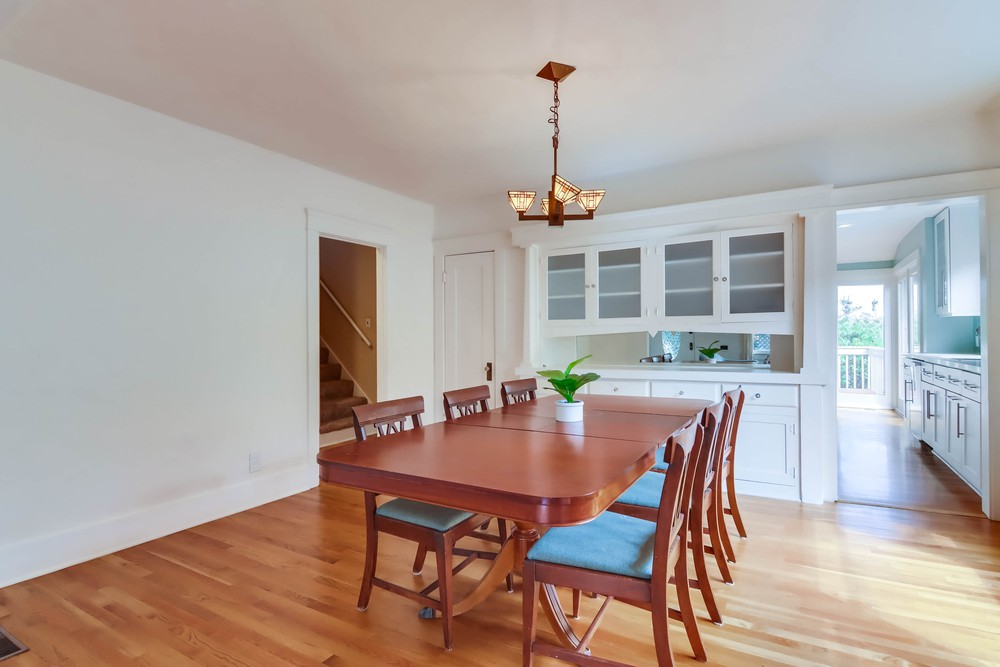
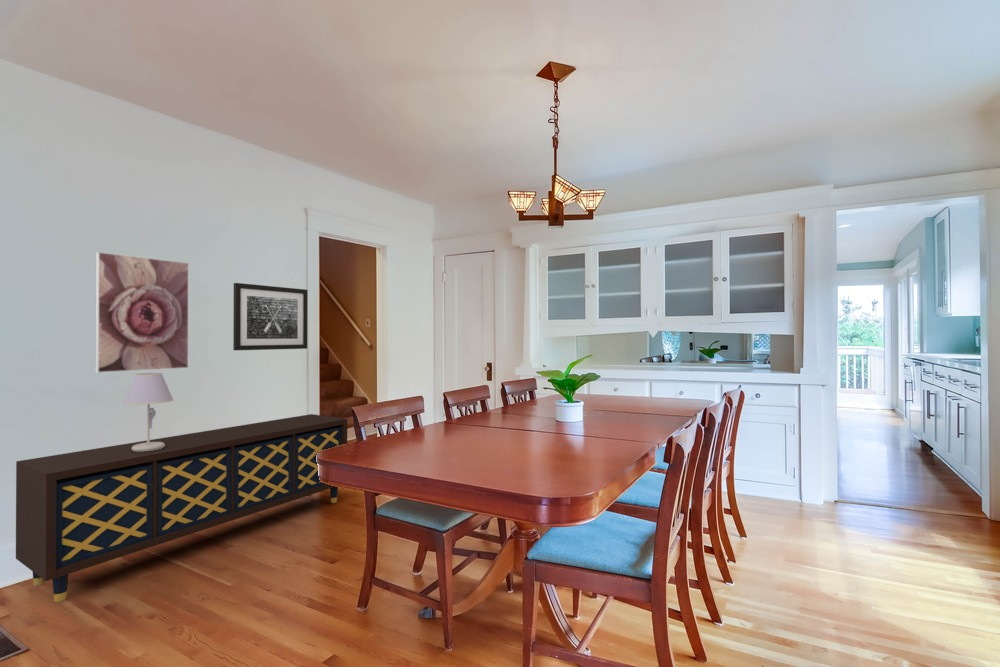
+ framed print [94,251,190,374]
+ sideboard [15,413,348,603]
+ table lamp [121,372,174,452]
+ wall art [232,282,309,351]
